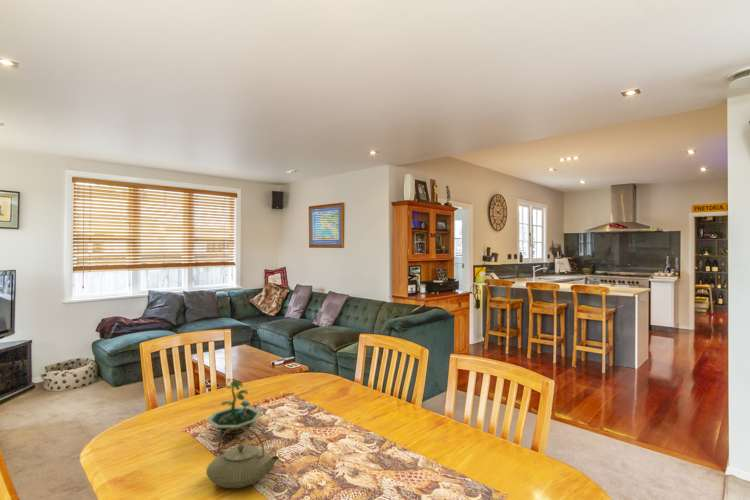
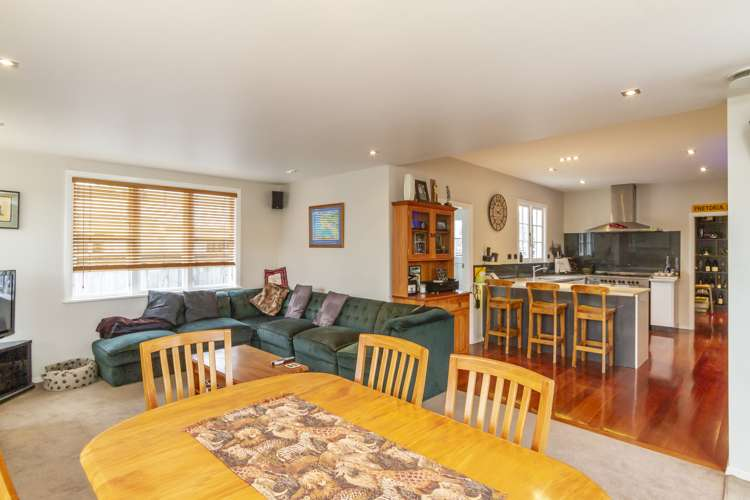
- teapot [205,426,280,489]
- terrarium [205,377,263,435]
